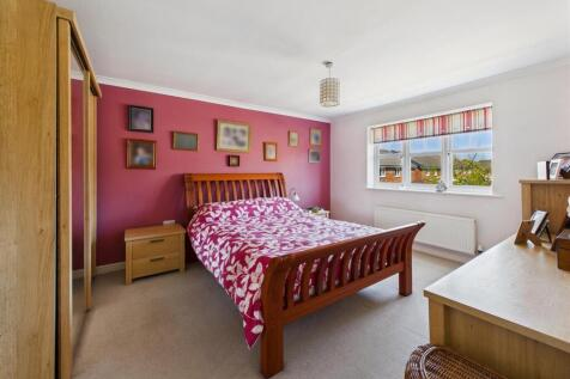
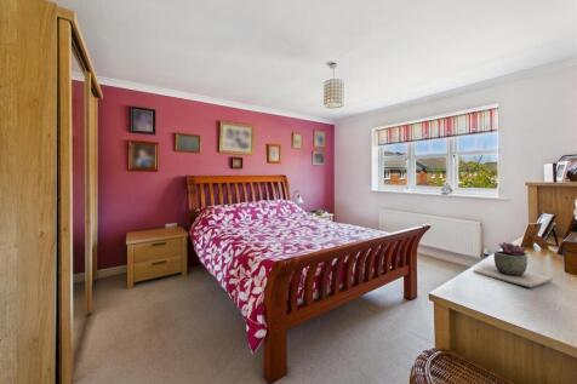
+ succulent plant [473,241,554,288]
